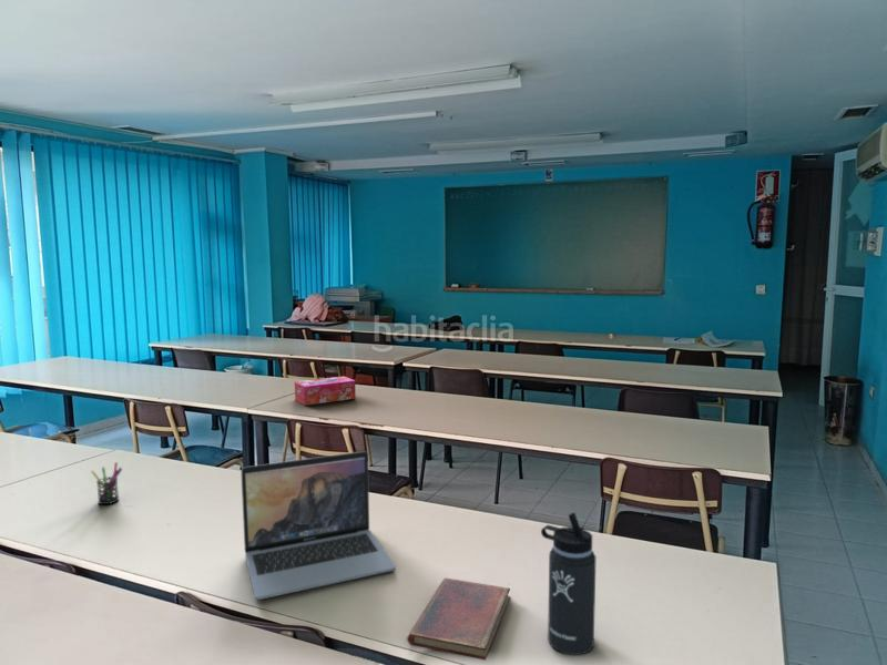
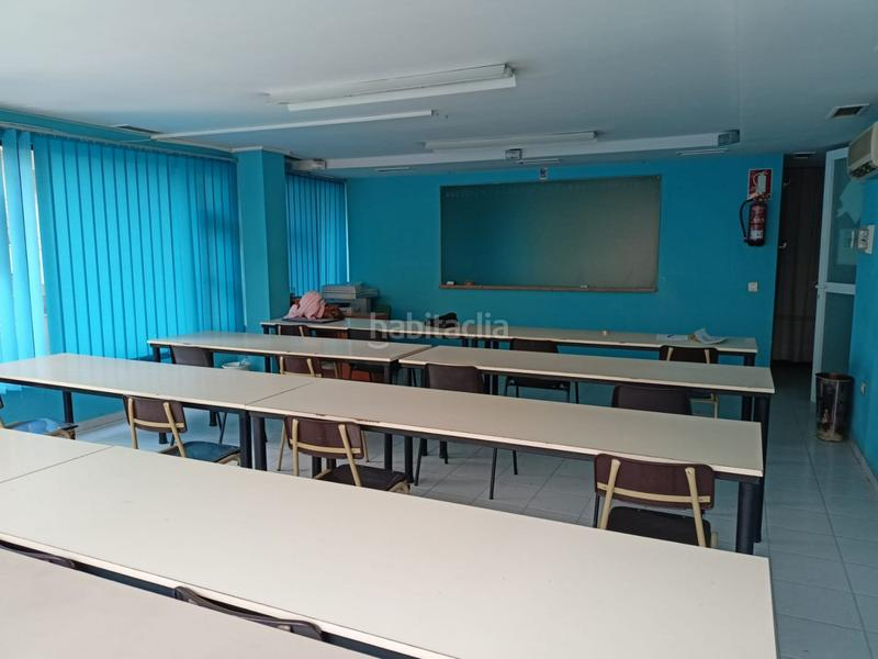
- tissue box [294,376,357,407]
- diary [406,576,511,661]
- thermos bottle [540,512,597,656]
- pen holder [90,461,123,505]
- laptop [241,450,397,601]
